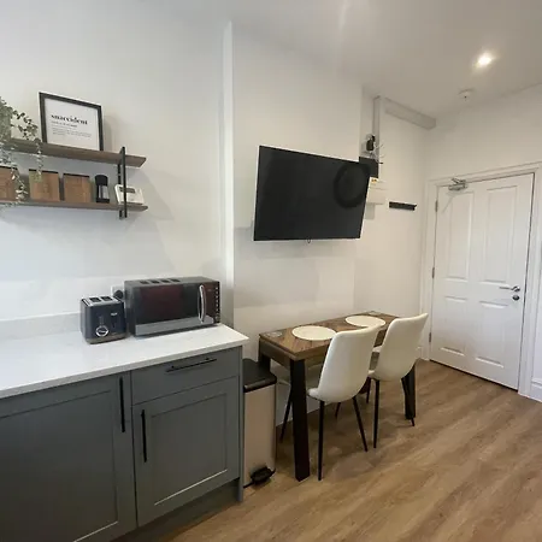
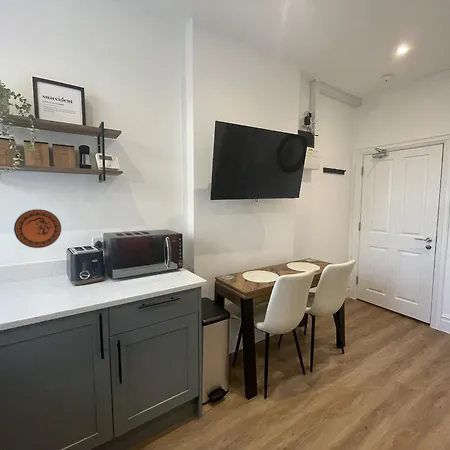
+ decorative plate [13,208,62,249]
